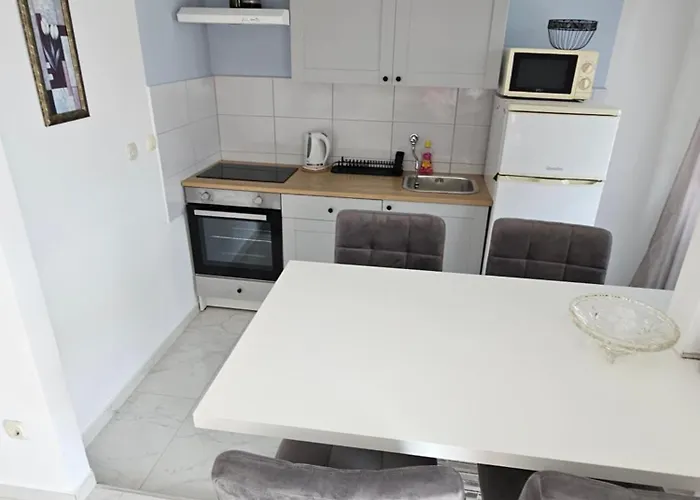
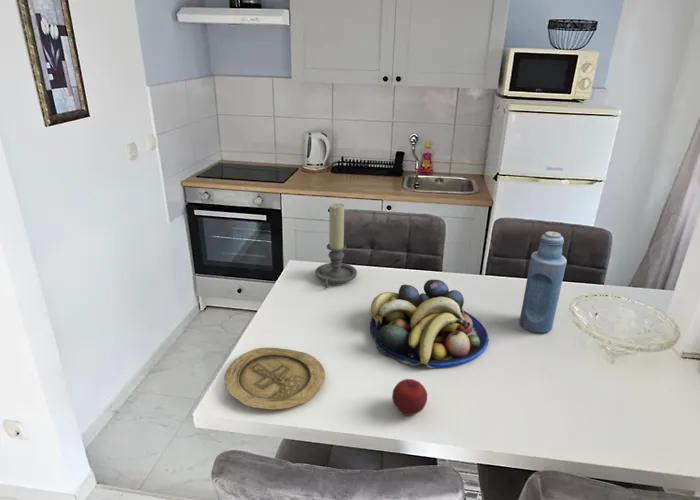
+ apple [391,378,428,417]
+ bottle [518,230,568,334]
+ plate [223,347,326,410]
+ candle holder [314,202,358,289]
+ fruit bowl [369,279,490,369]
